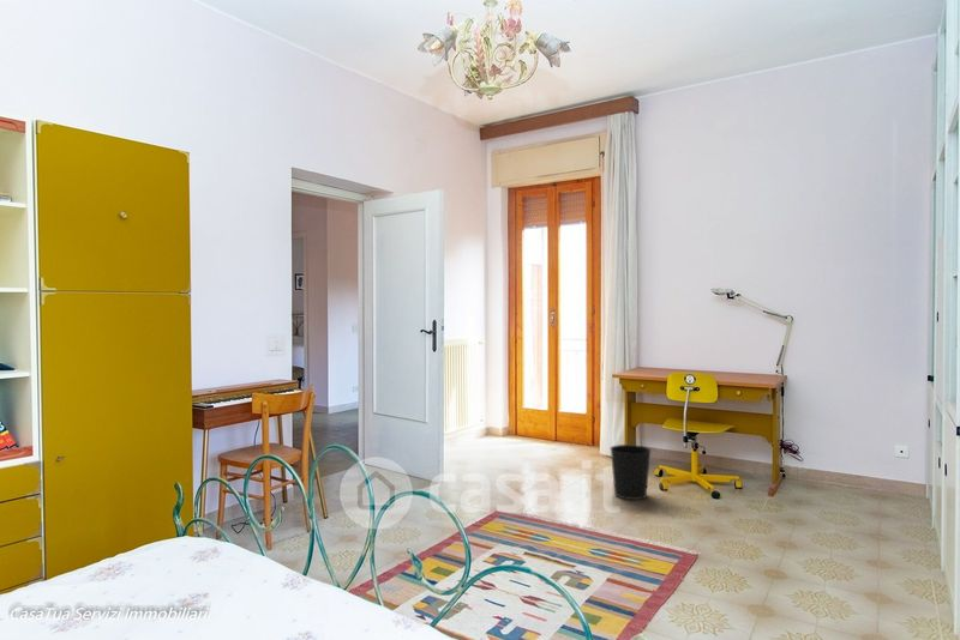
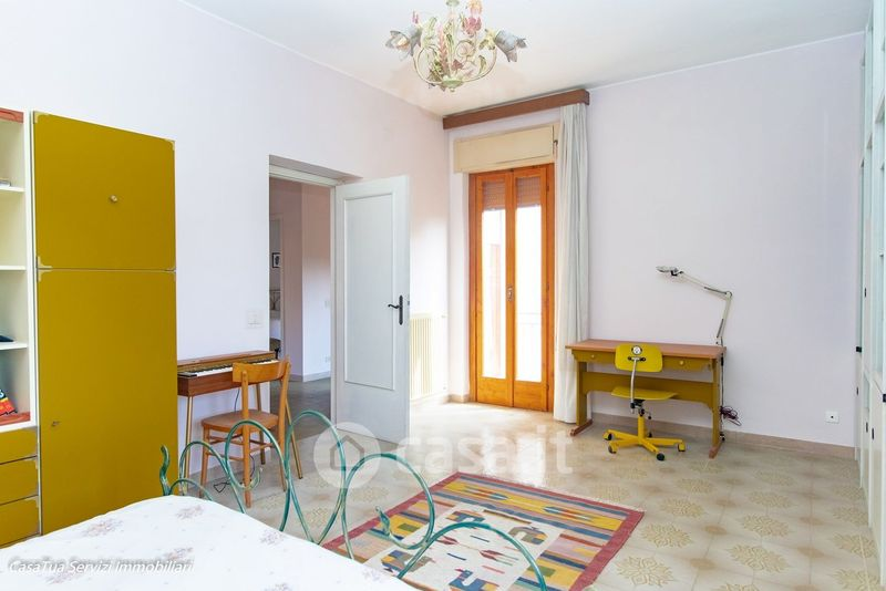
- wastebasket [608,443,653,501]
